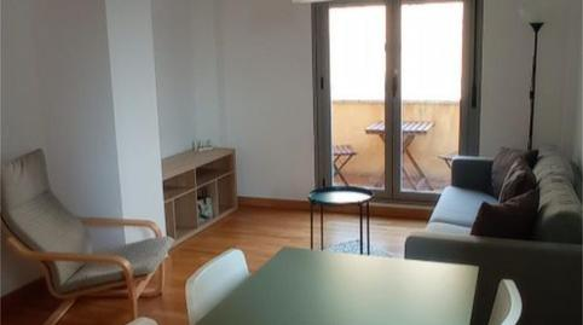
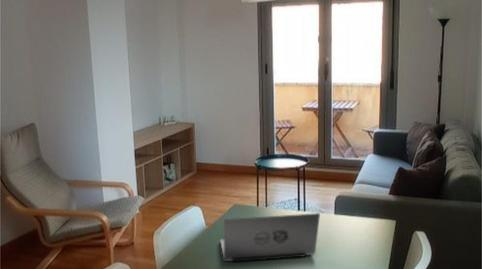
+ laptop [219,212,321,263]
